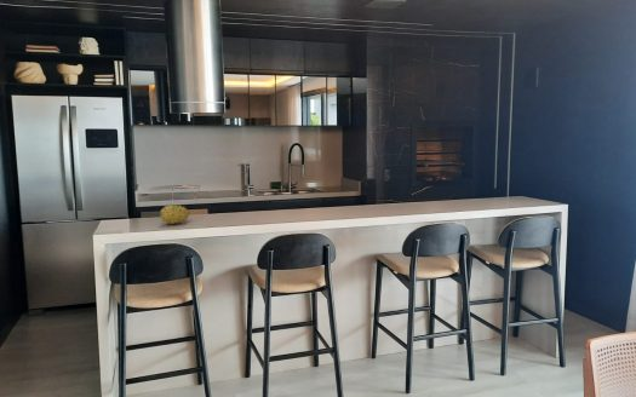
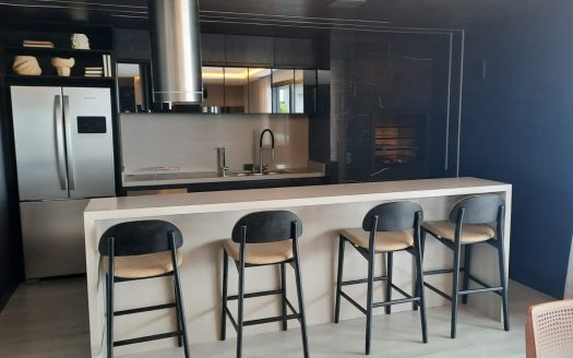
- fruit [159,203,190,225]
